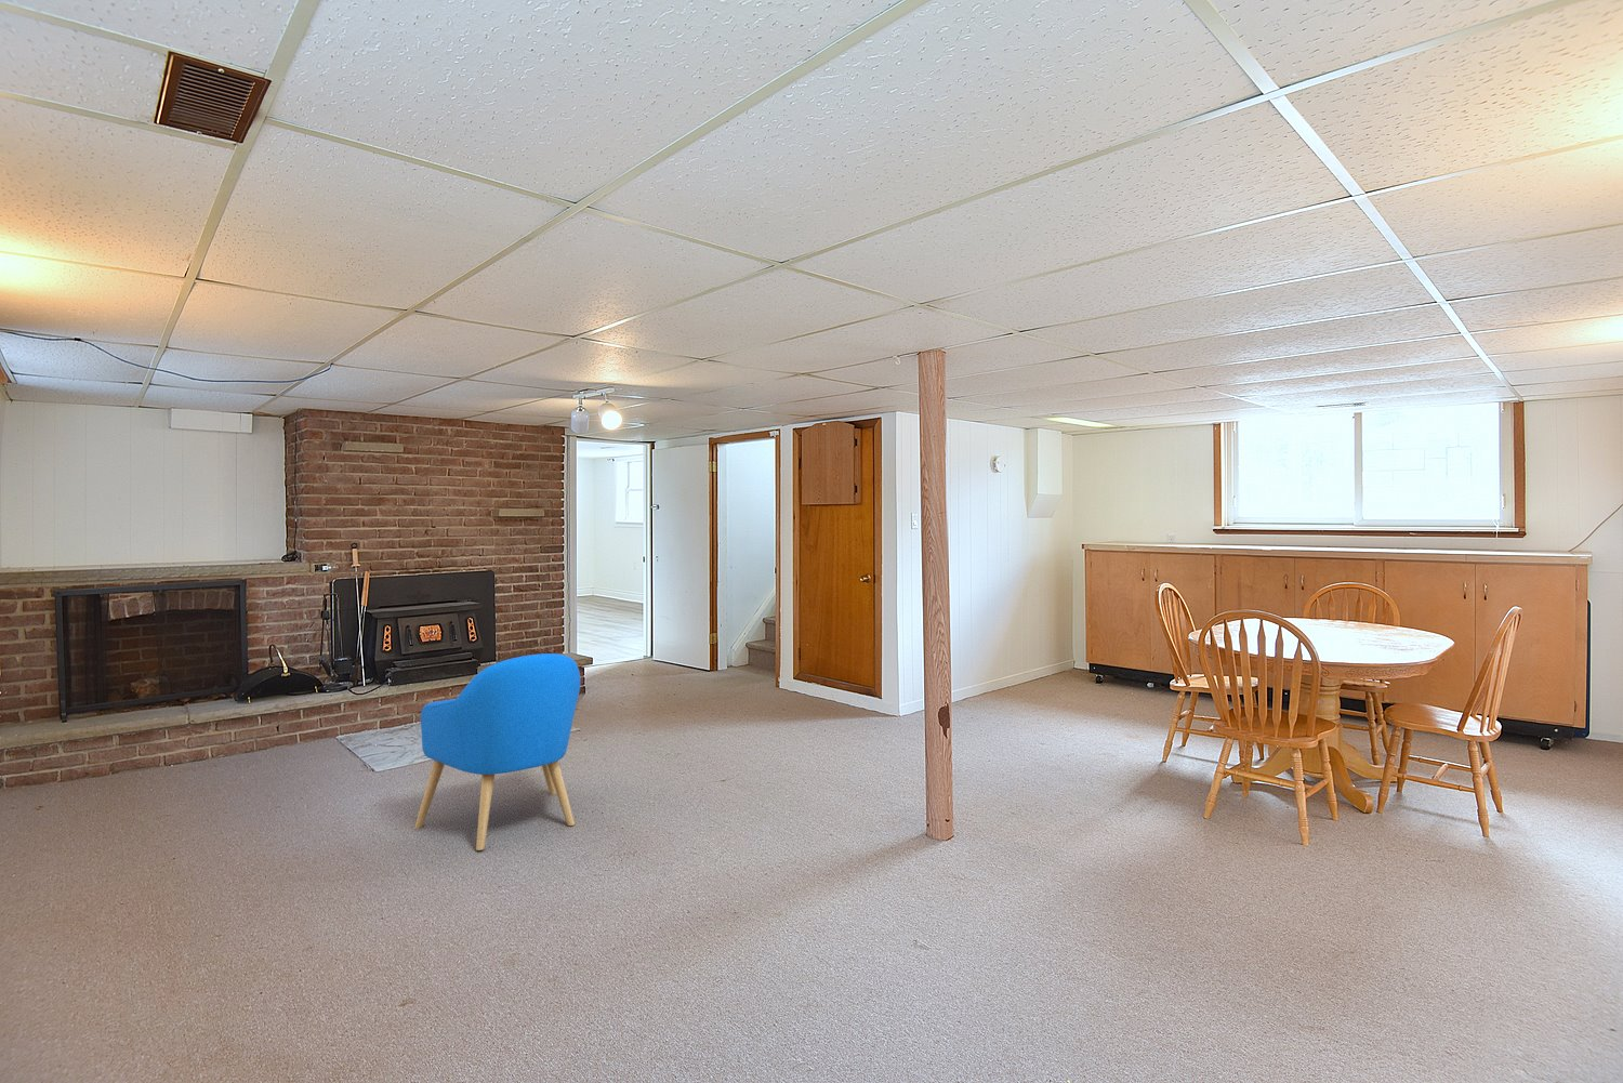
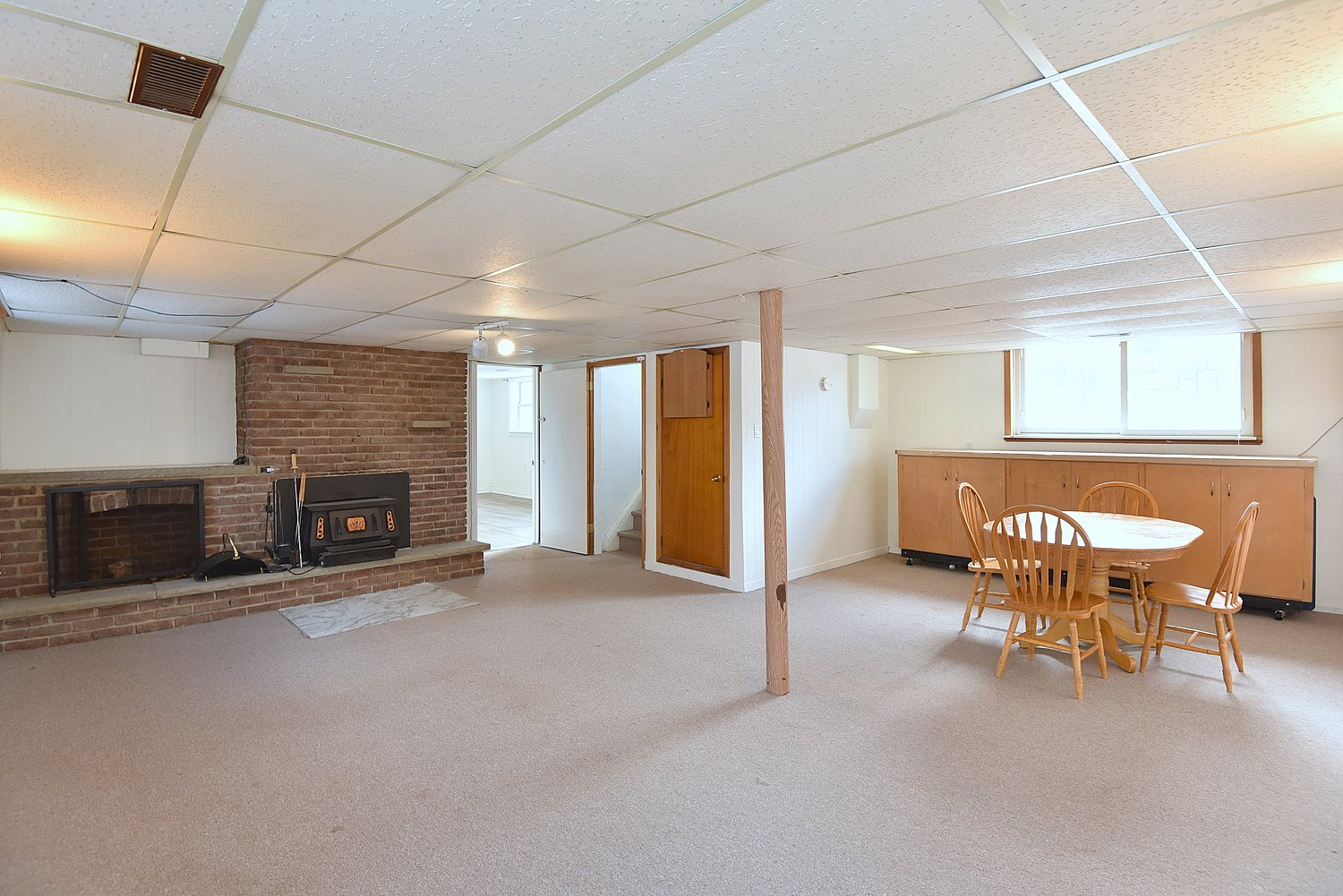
- armchair [413,653,581,851]
